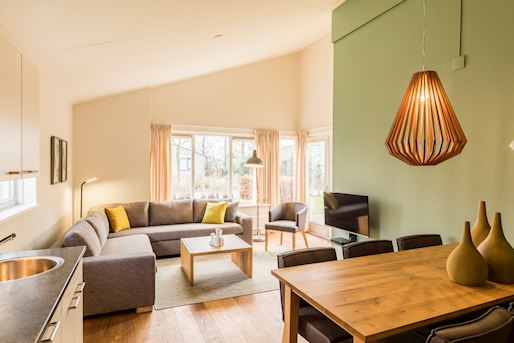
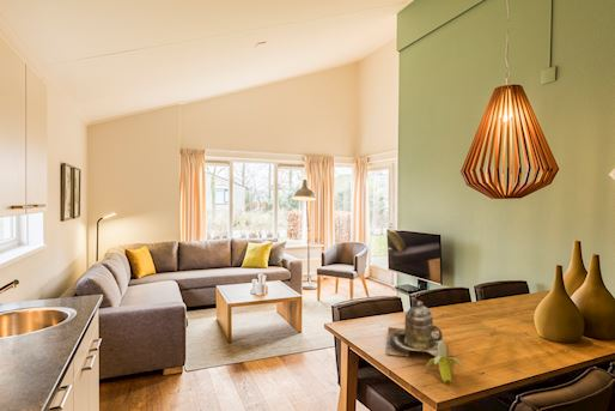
+ teapot [384,300,444,357]
+ banana [424,340,463,385]
